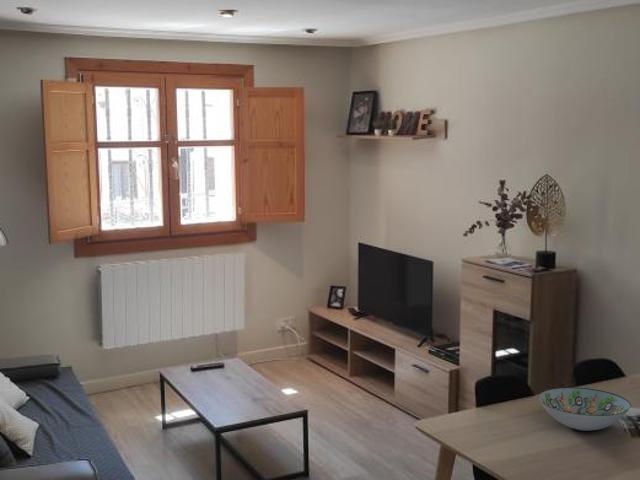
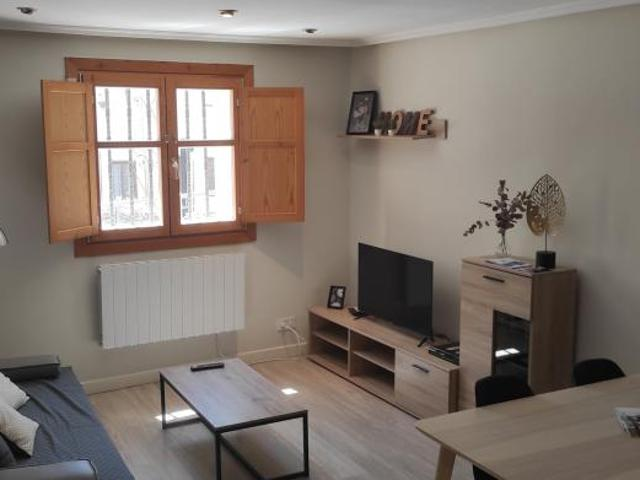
- decorative bowl [537,386,632,432]
